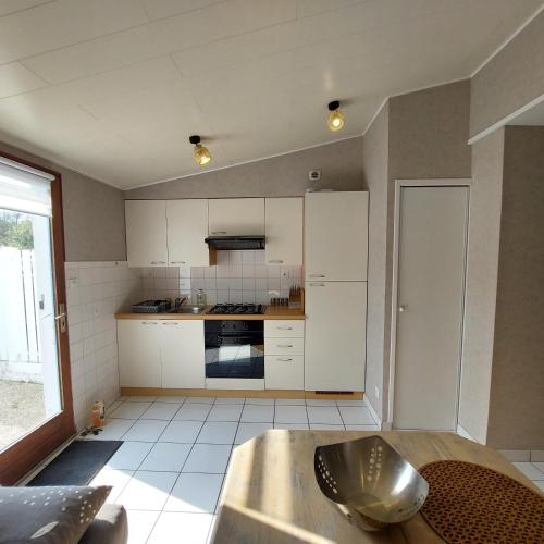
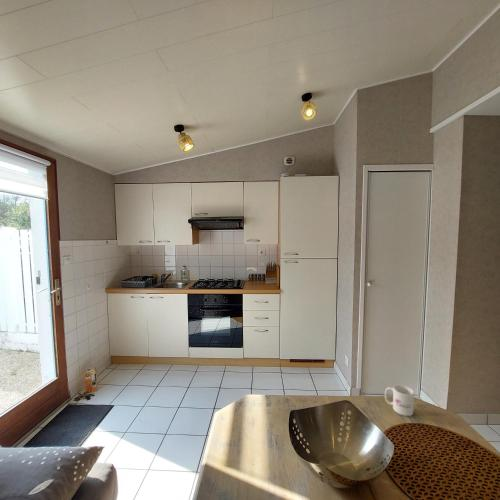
+ mug [384,384,415,417]
